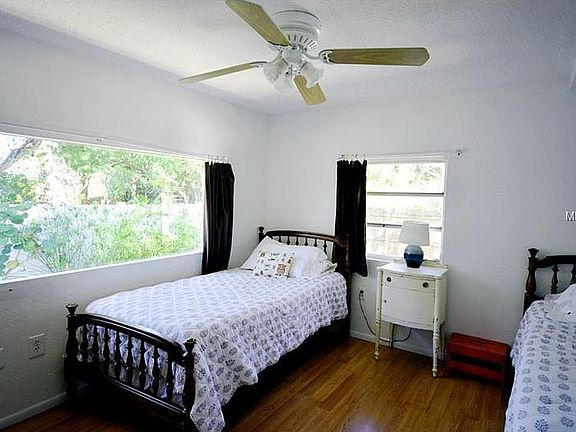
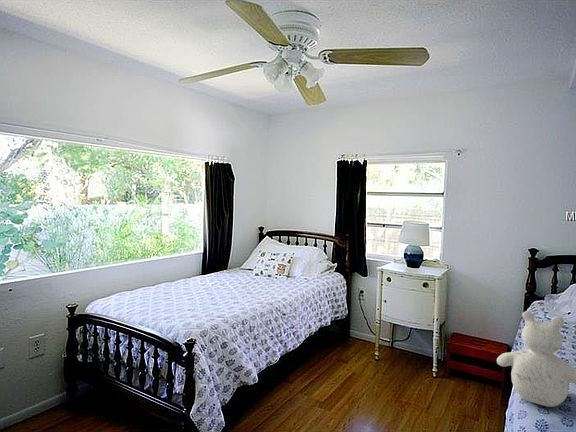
+ stuffed animal [496,310,576,408]
